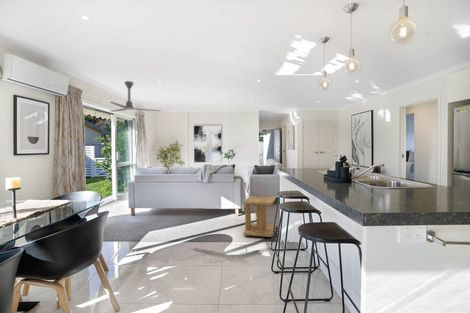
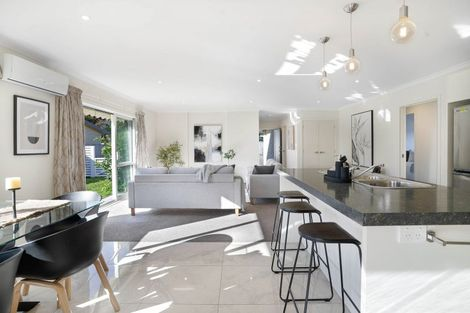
- ceiling fan [109,80,162,113]
- side table [242,195,277,238]
